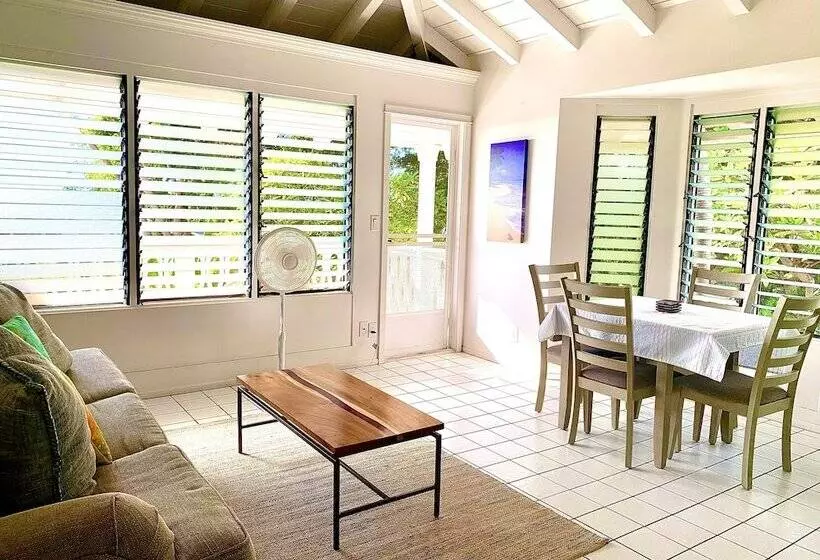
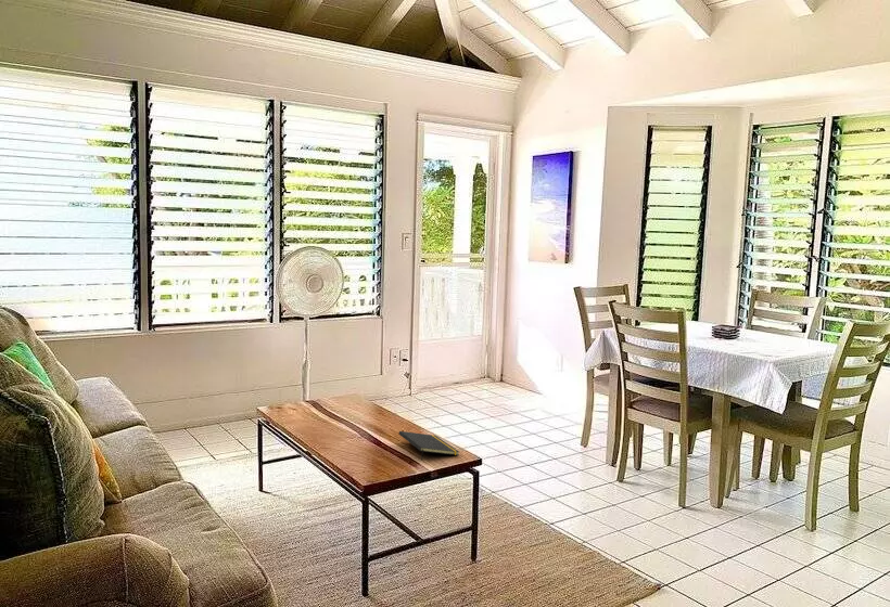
+ notepad [398,430,460,461]
